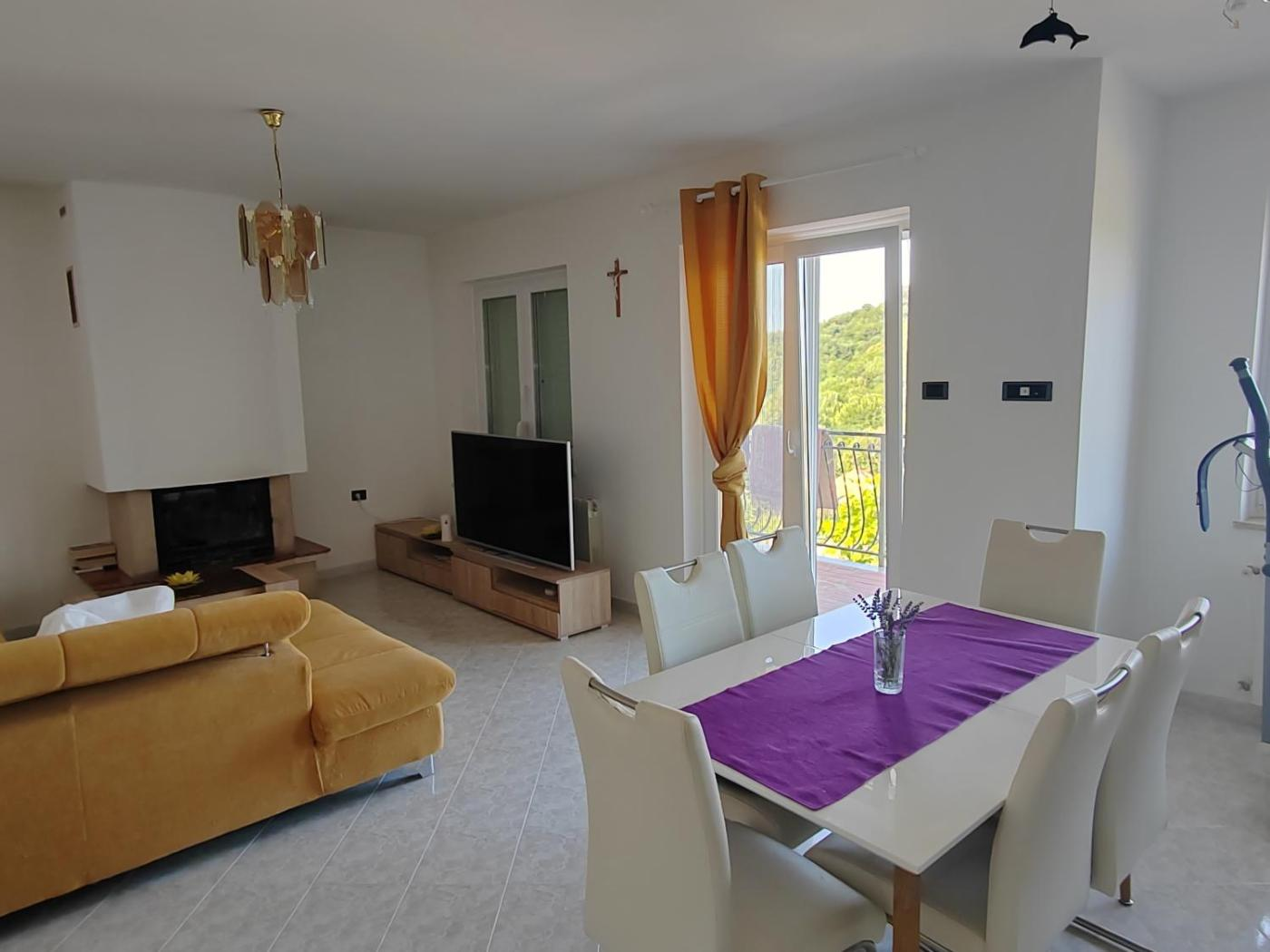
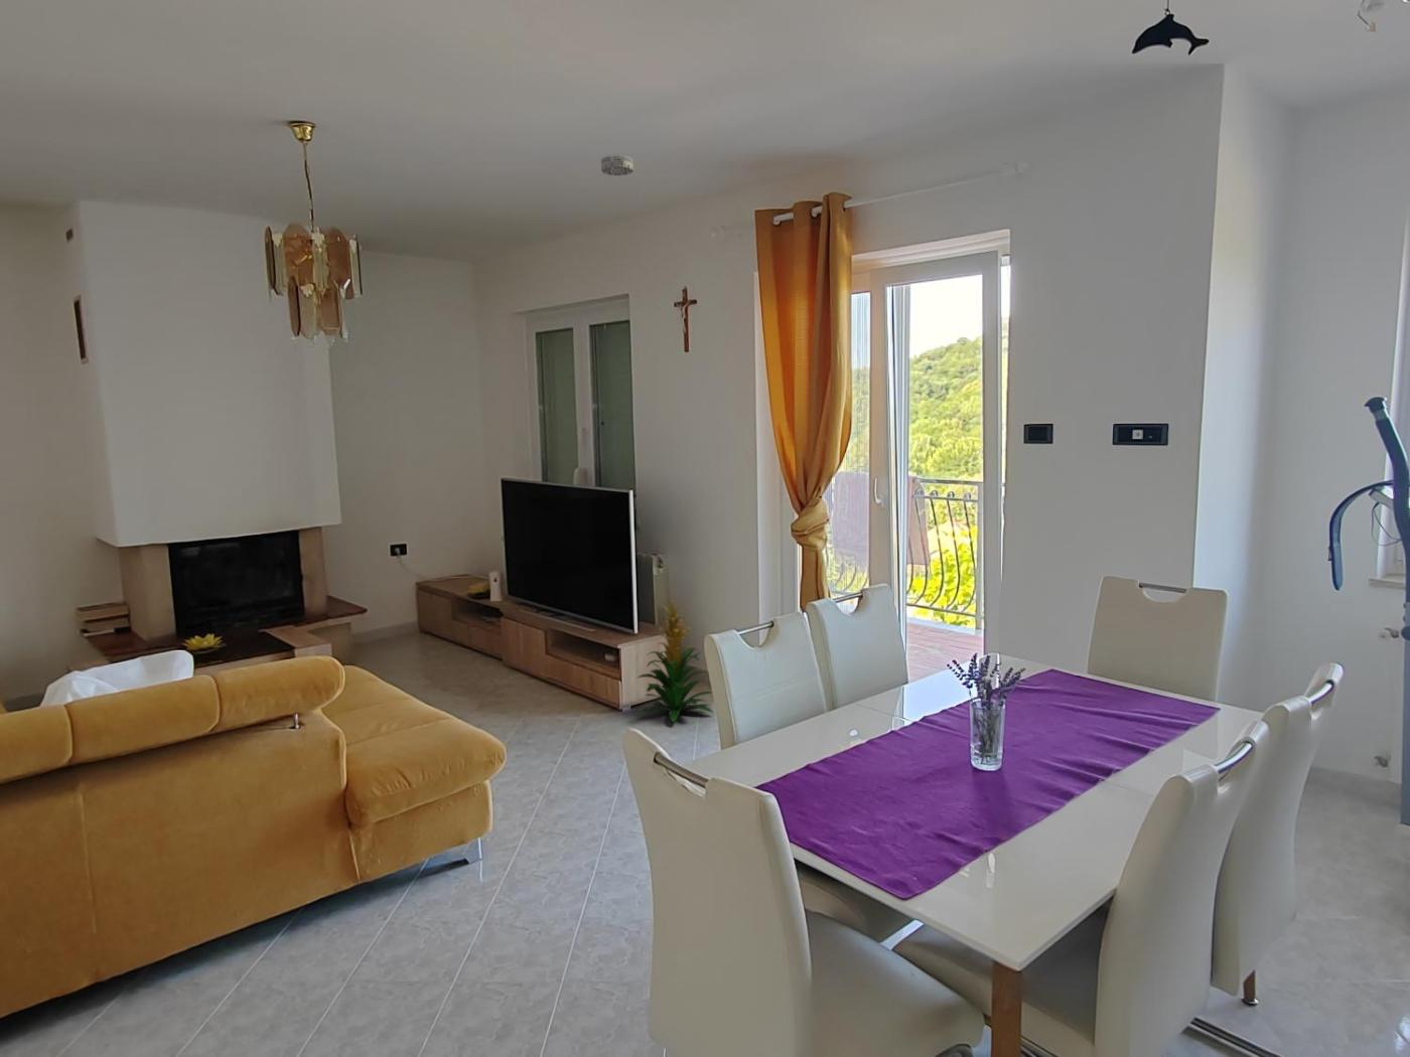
+ smoke detector [601,154,635,177]
+ indoor plant [636,597,714,723]
